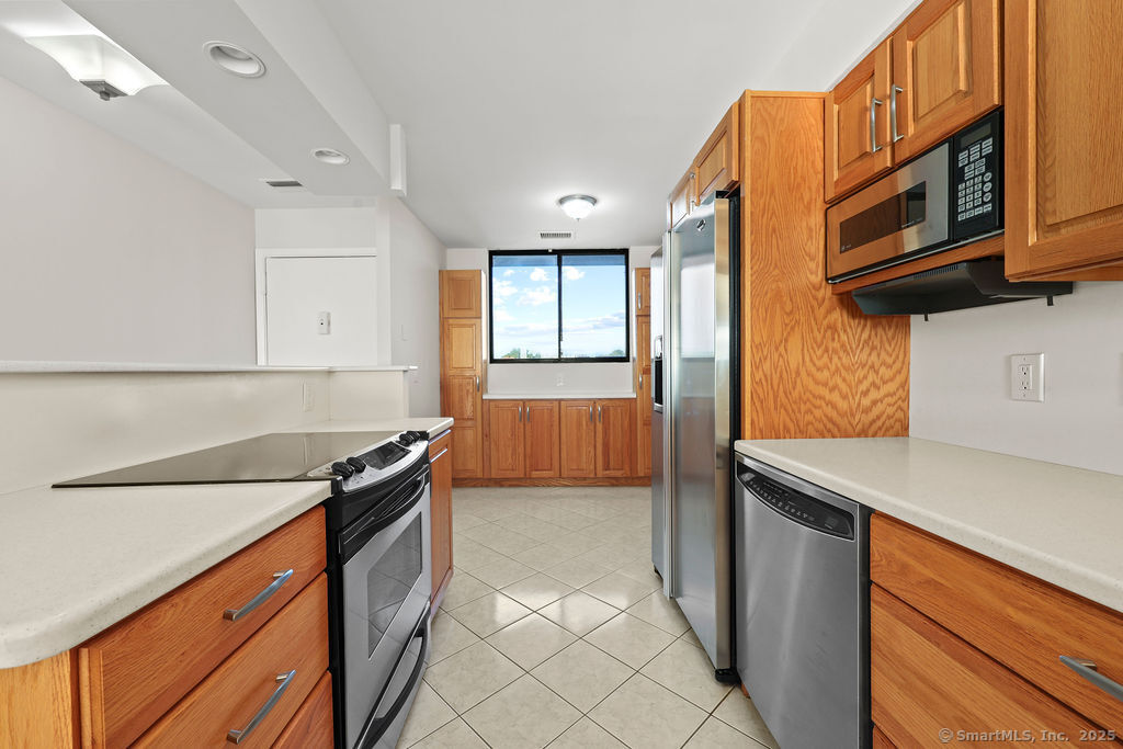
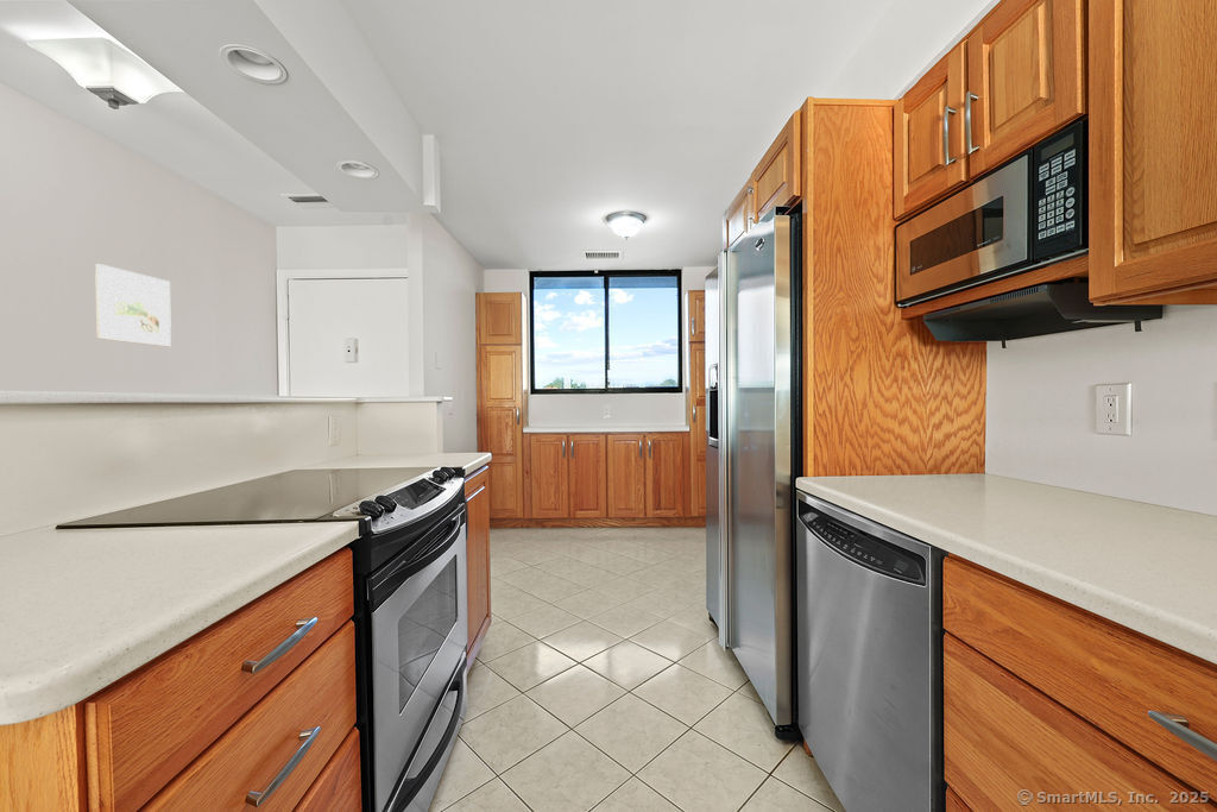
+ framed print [94,263,172,347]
